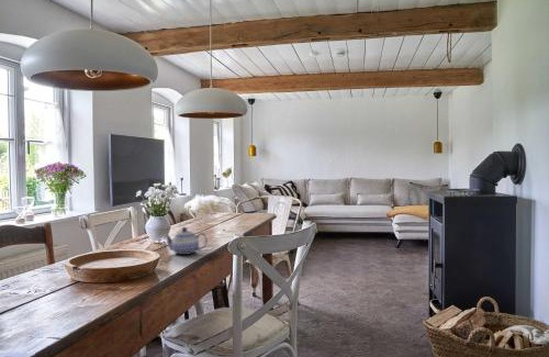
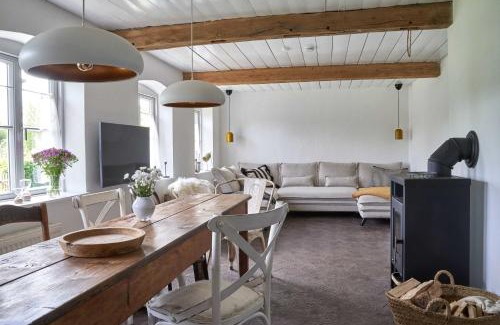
- teapot [164,225,209,256]
